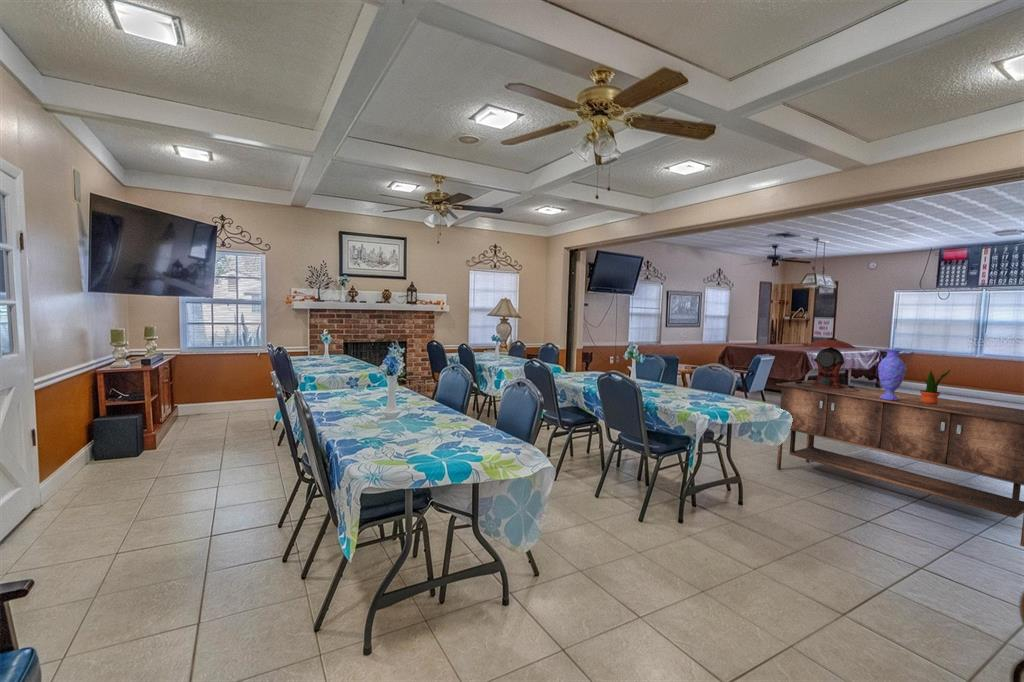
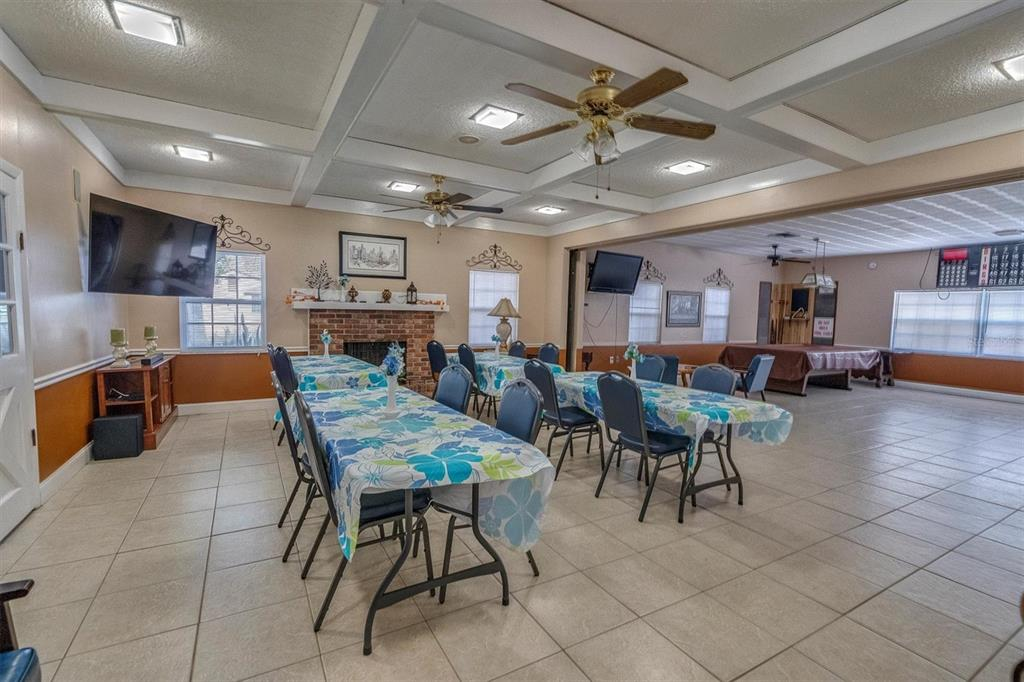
- sideboard [775,379,1024,547]
- table lamp [795,337,859,391]
- vase [877,348,907,401]
- potted plant [919,368,952,404]
